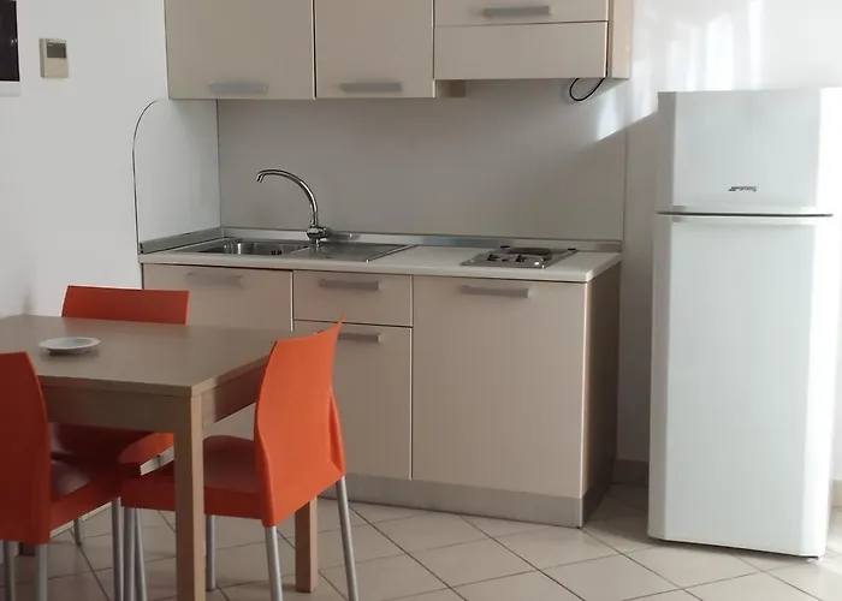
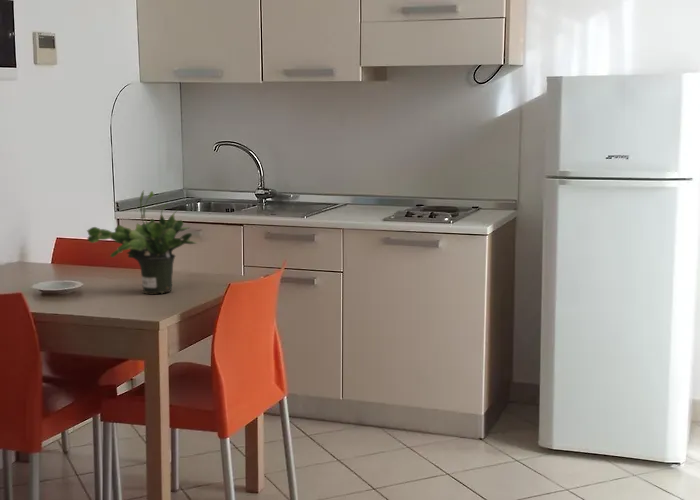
+ potted plant [86,190,198,295]
